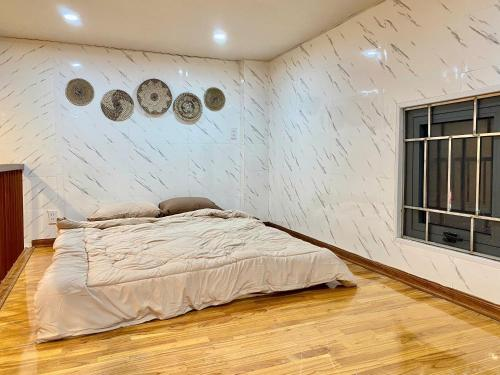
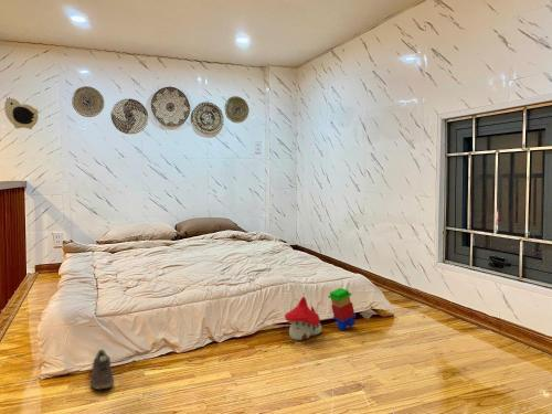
+ sneaker [89,348,115,391]
+ wall clock [3,96,40,130]
+ toy house [284,293,322,341]
+ stacking toy [328,287,358,331]
